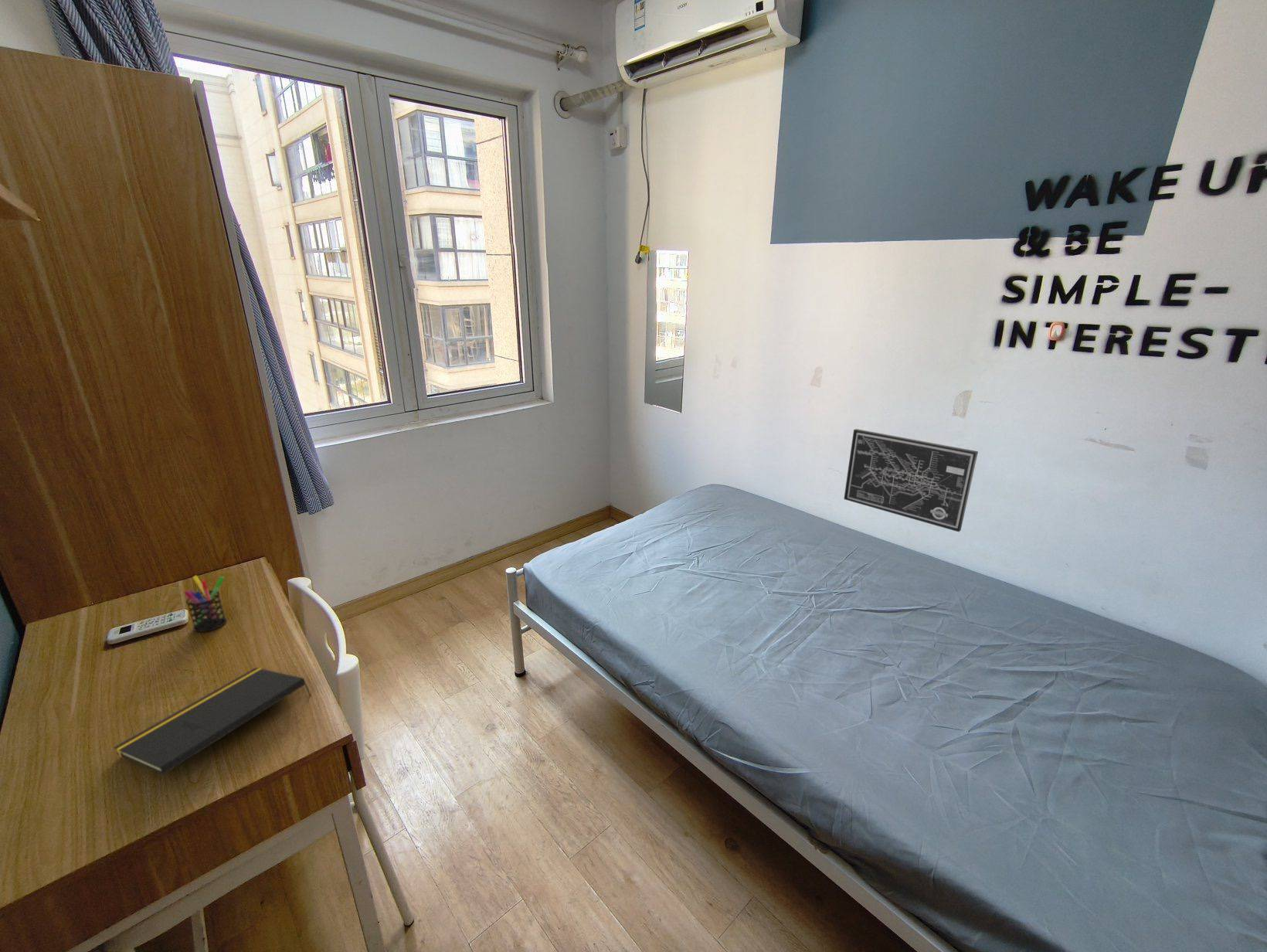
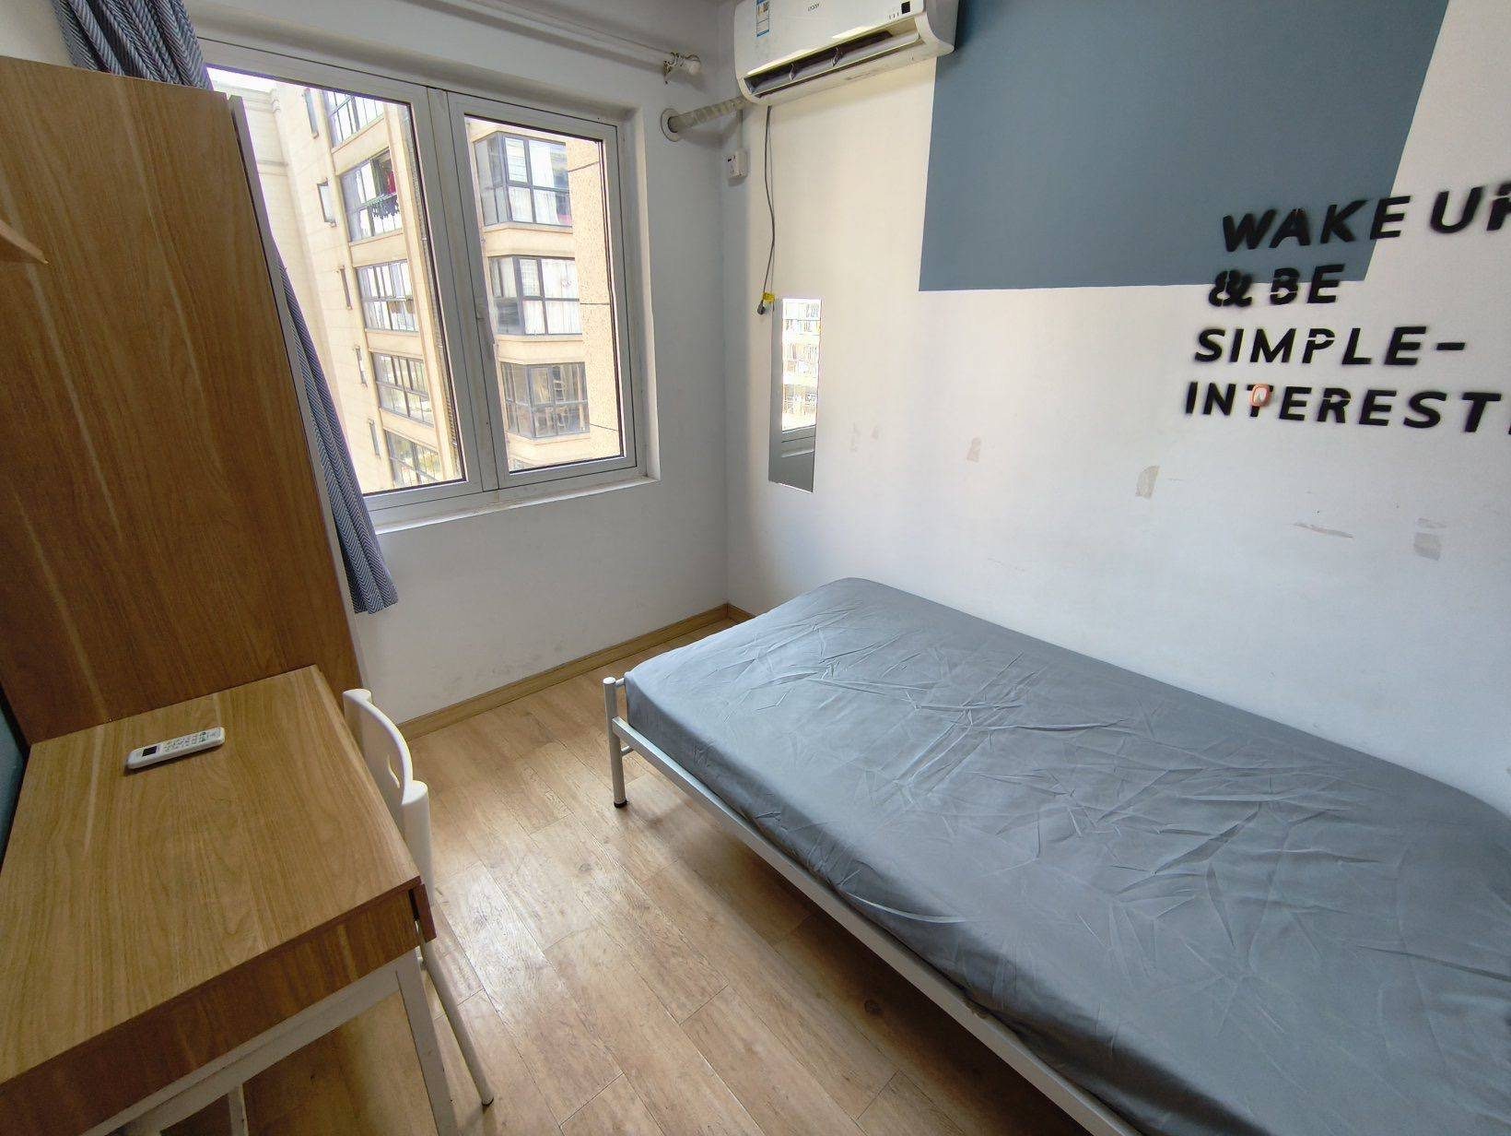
- notepad [113,667,312,776]
- pen holder [183,575,227,633]
- wall art [843,428,979,532]
